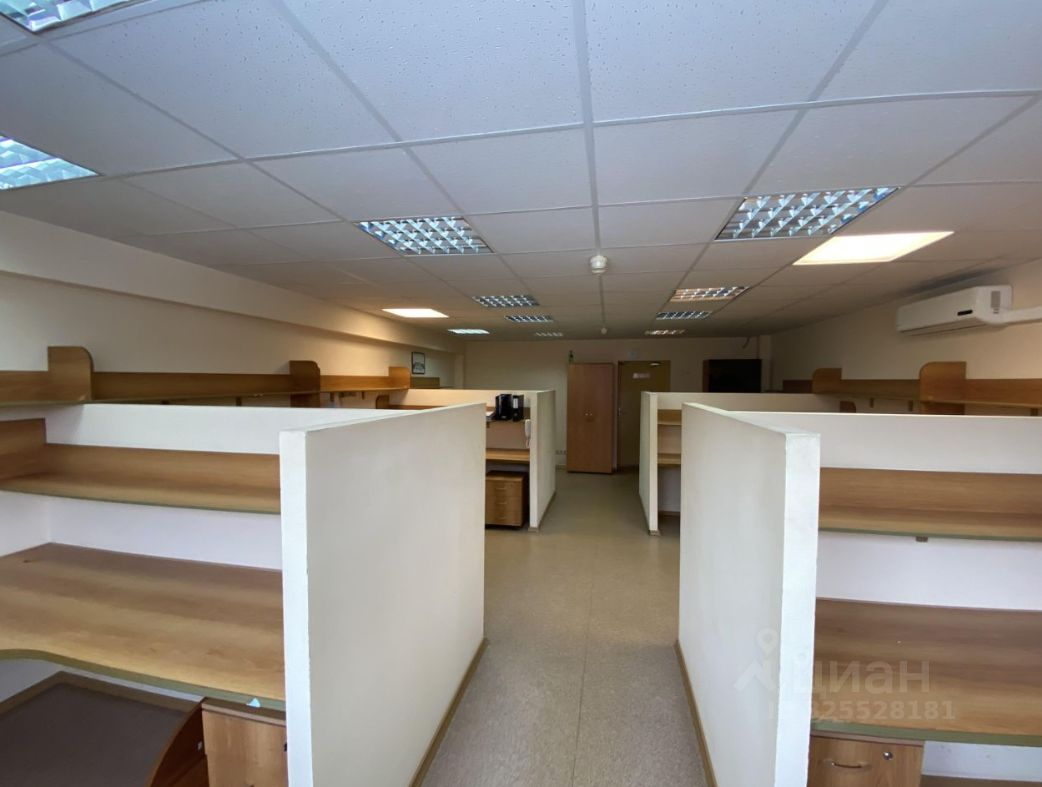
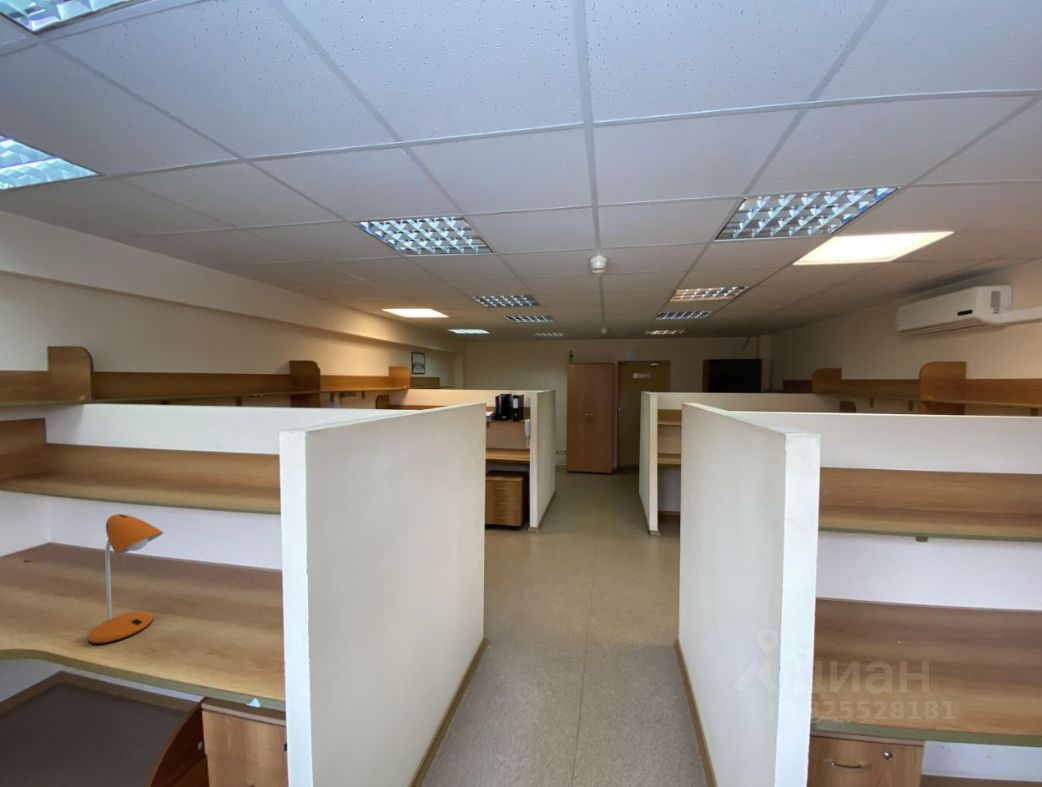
+ desk lamp [87,513,165,645]
